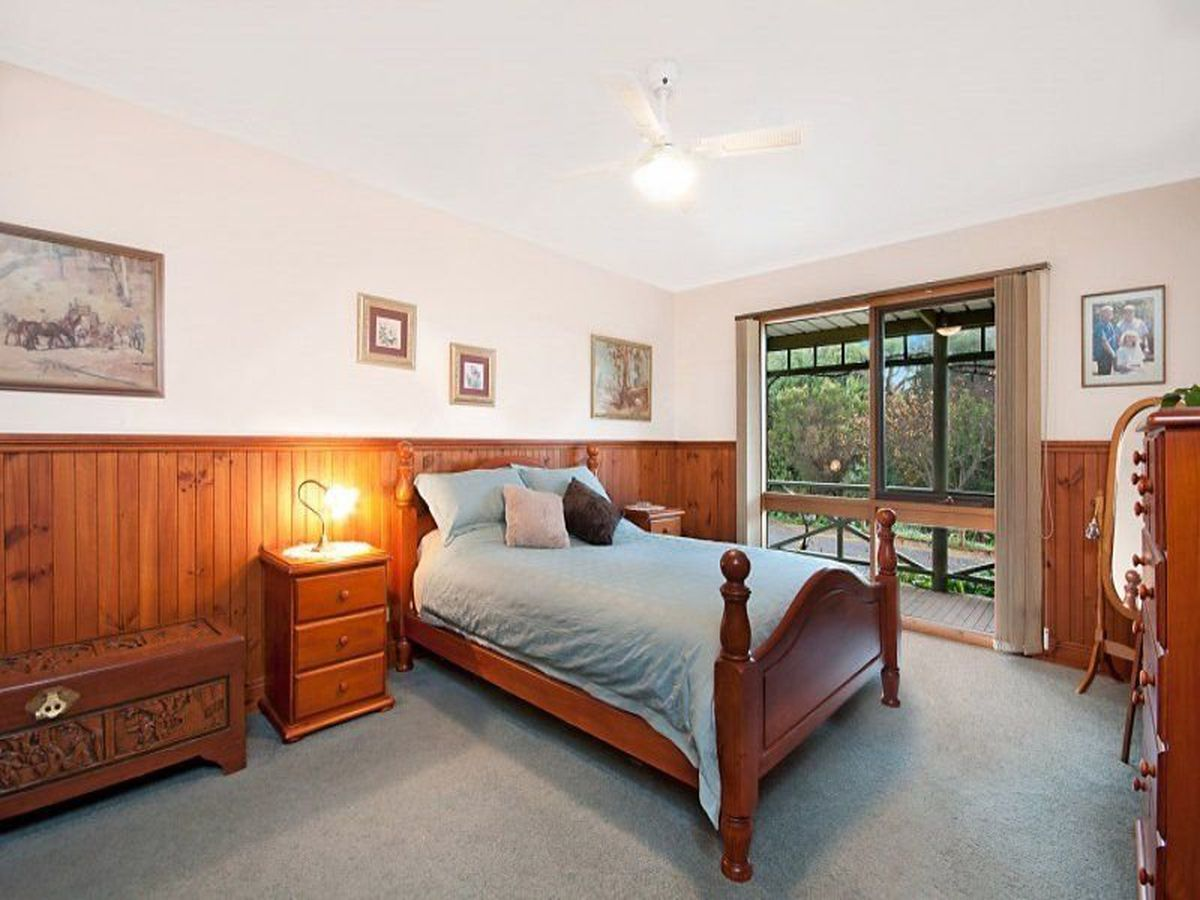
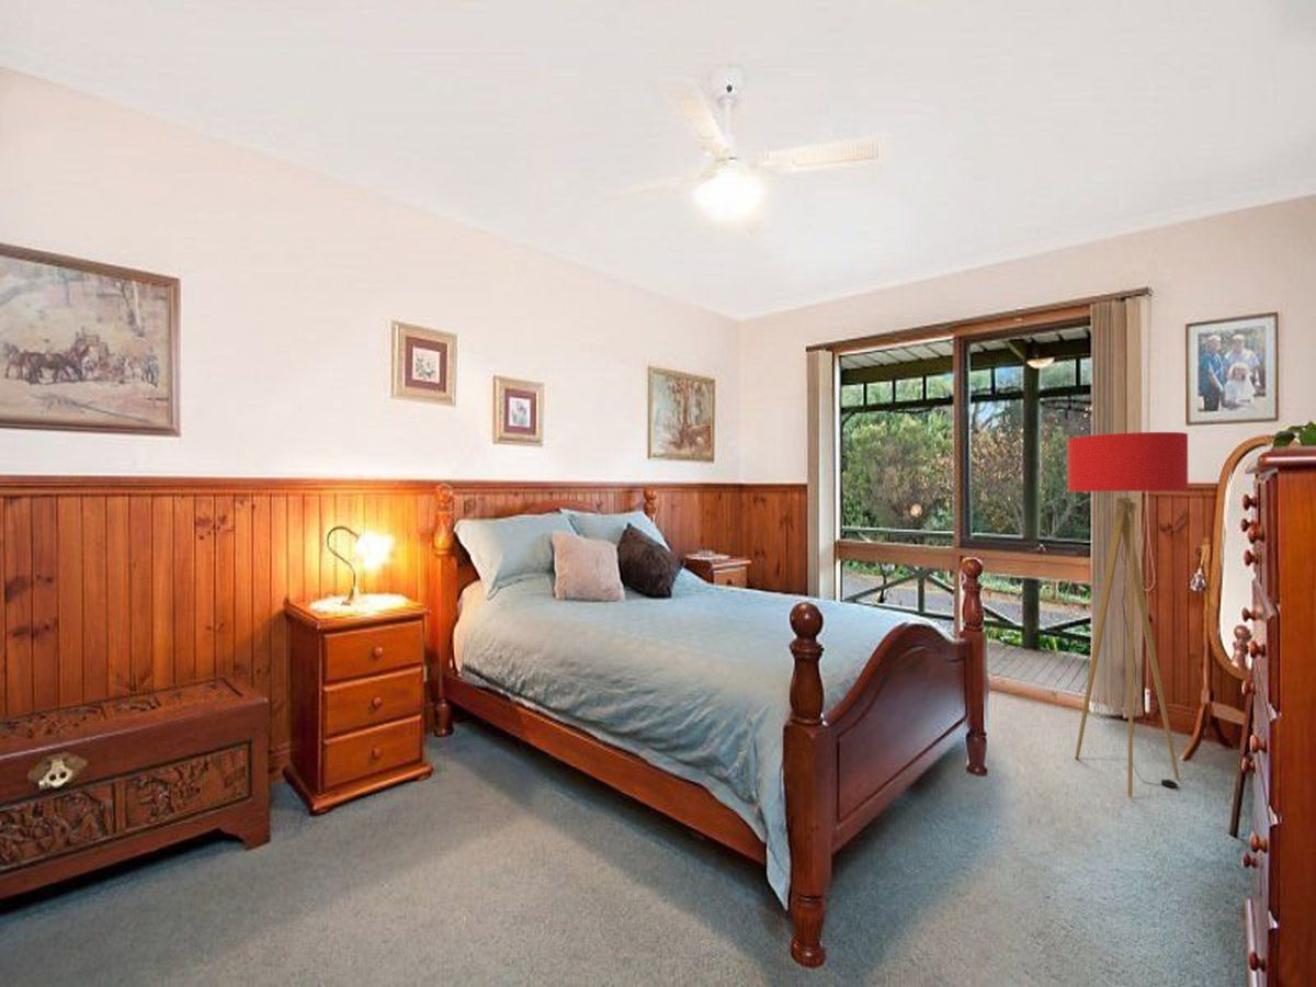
+ floor lamp [1067,431,1189,798]
